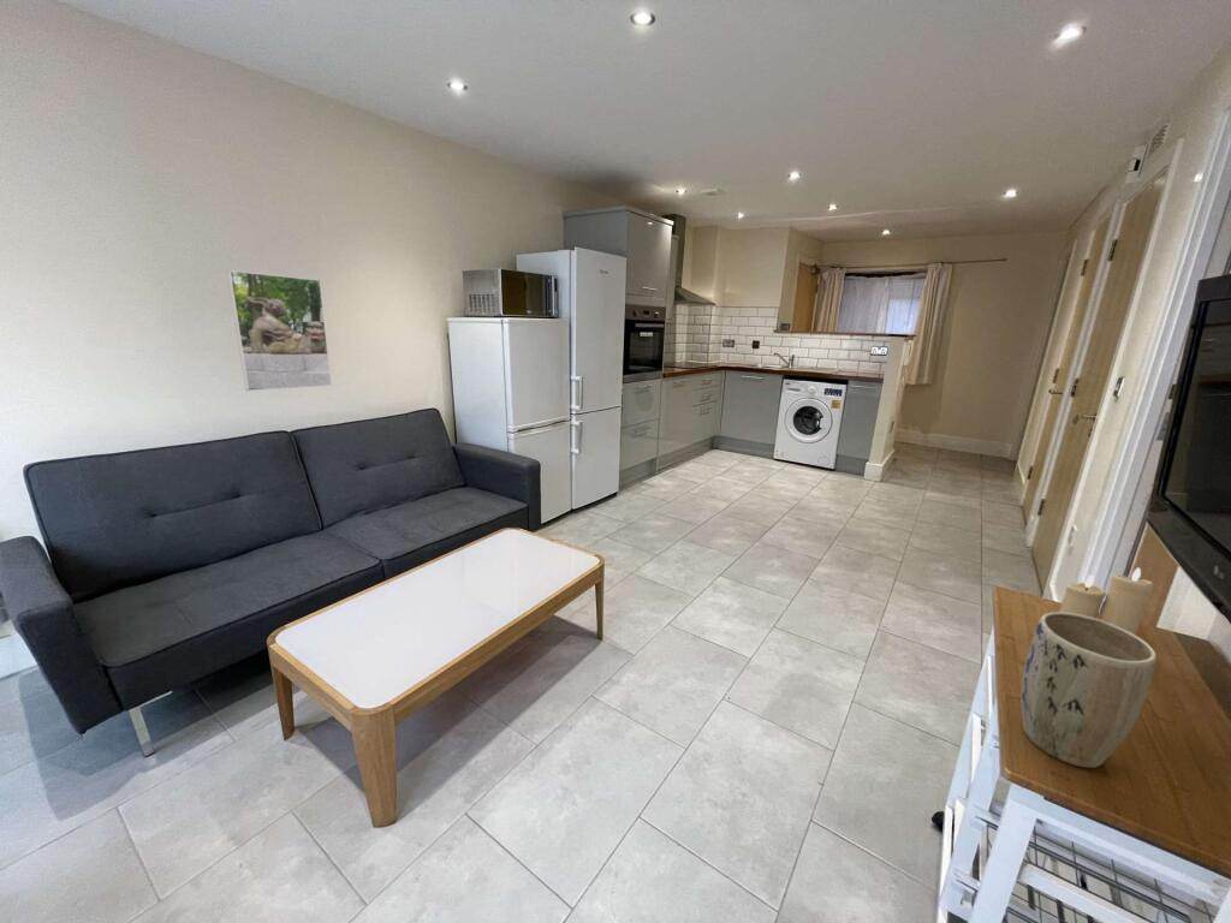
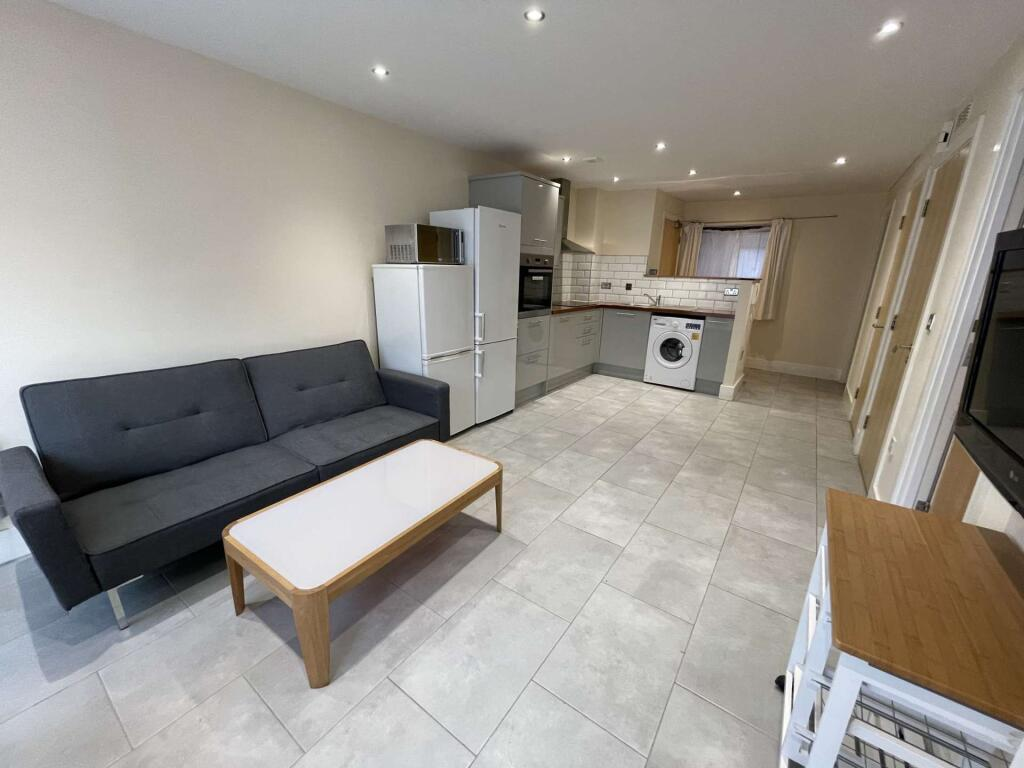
- candle [1058,566,1154,636]
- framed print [226,269,333,392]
- plant pot [1019,611,1158,769]
